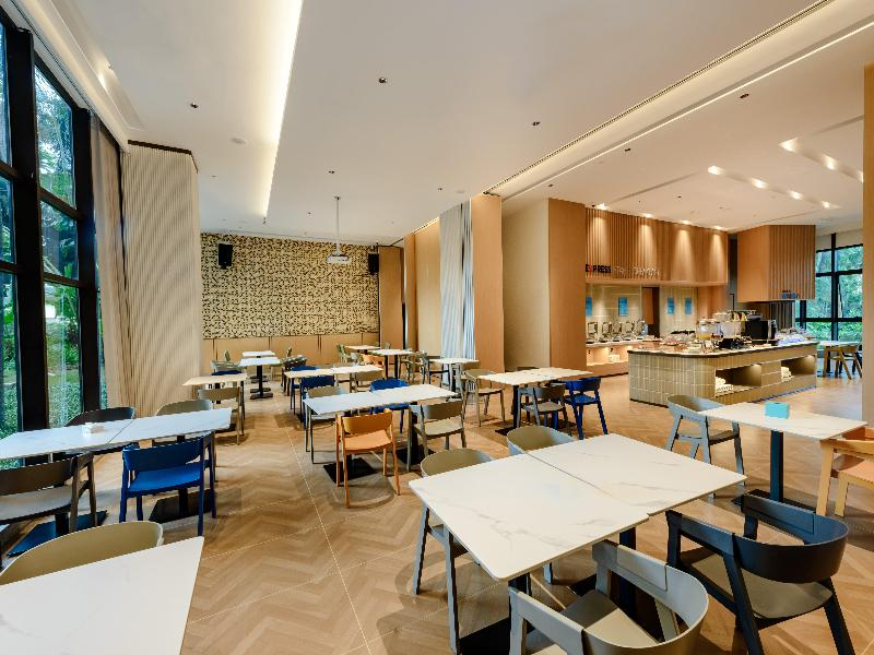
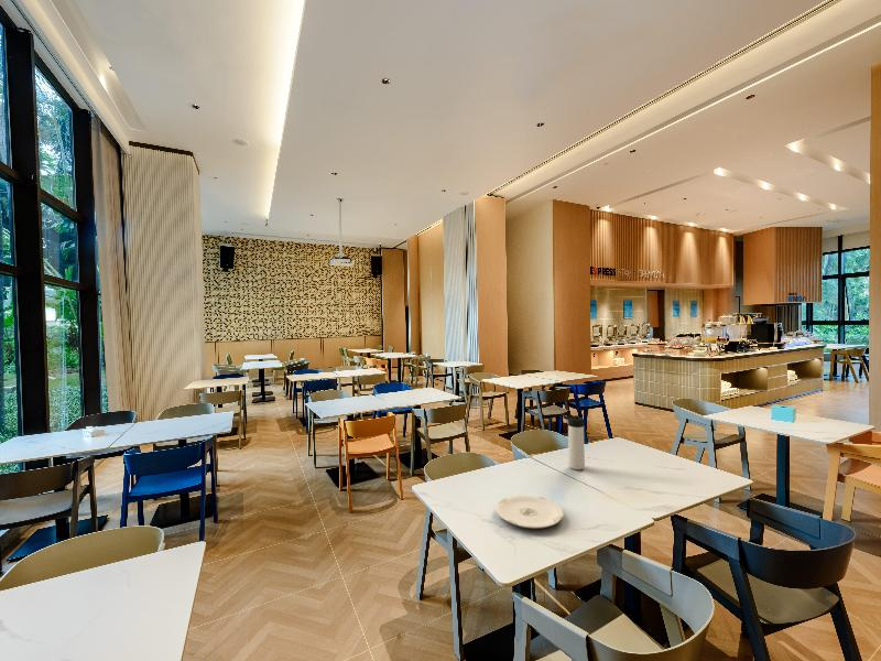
+ thermos bottle [561,412,586,470]
+ plate [494,495,565,529]
